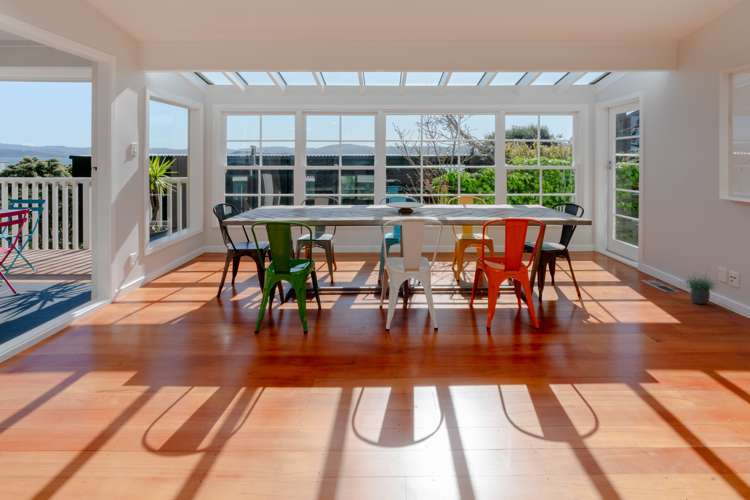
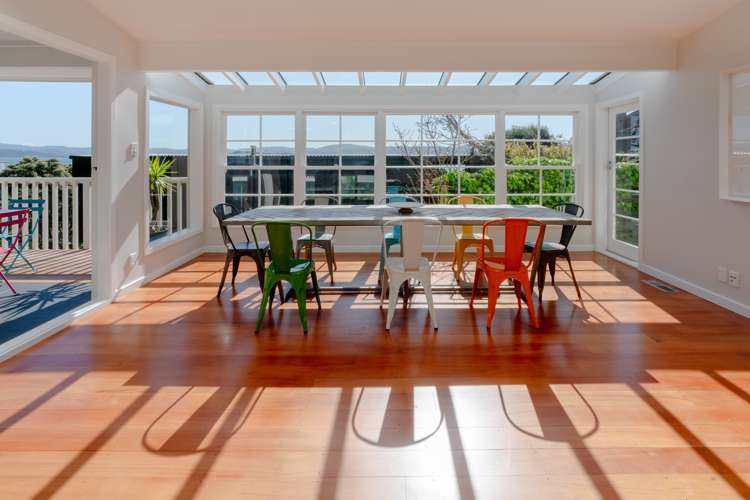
- potted plant [678,265,719,305]
